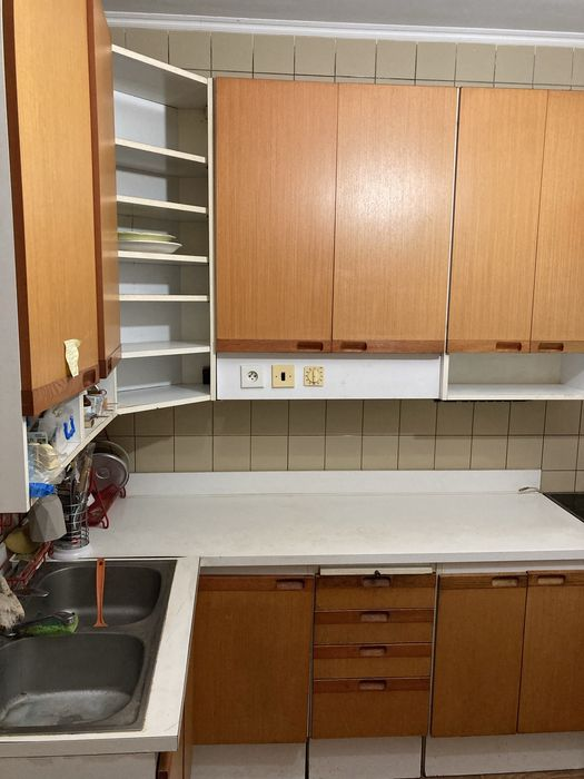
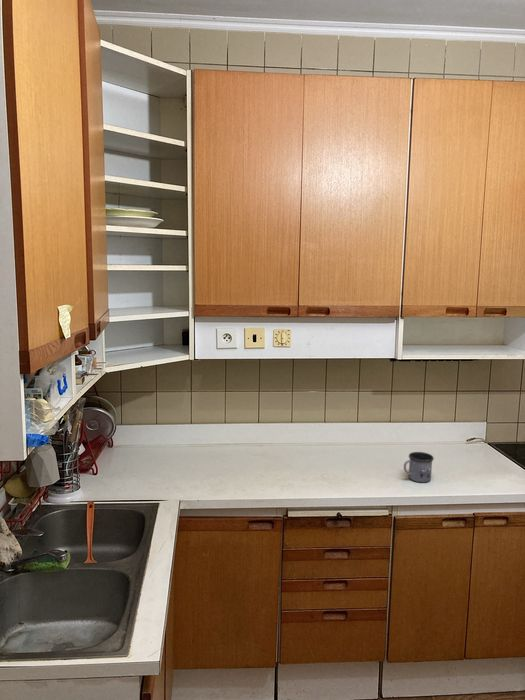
+ mug [403,451,435,483]
